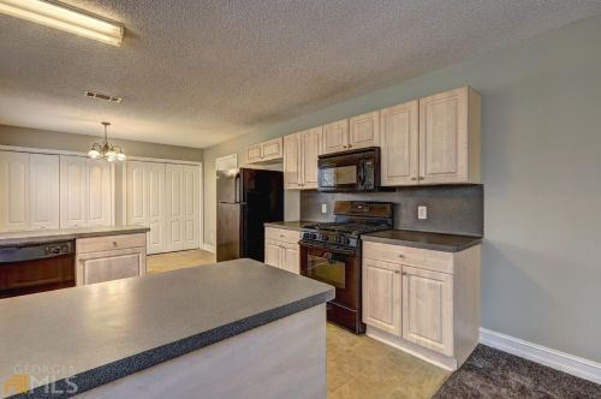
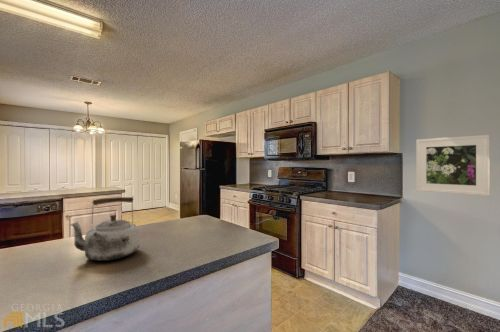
+ kettle [68,196,141,262]
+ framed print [415,134,490,197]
